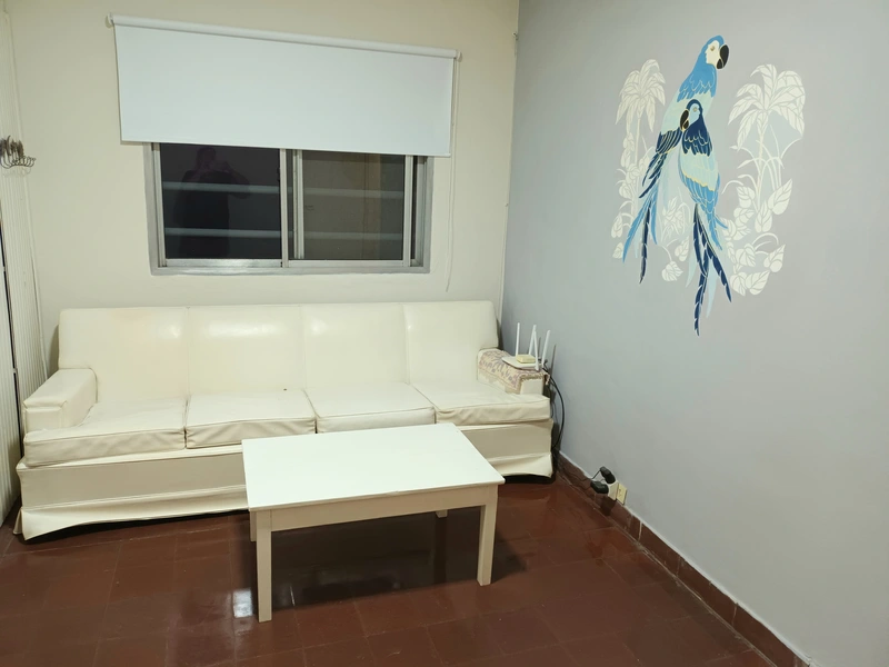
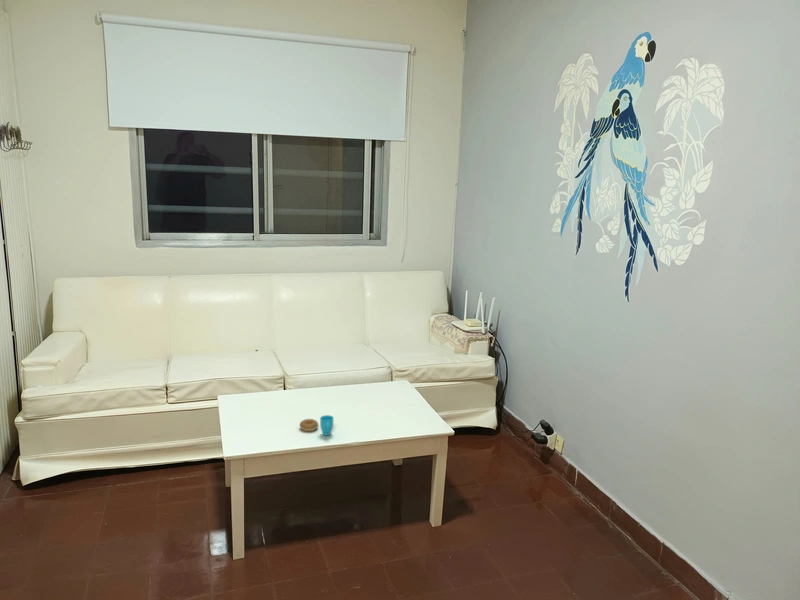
+ cup [299,414,335,437]
